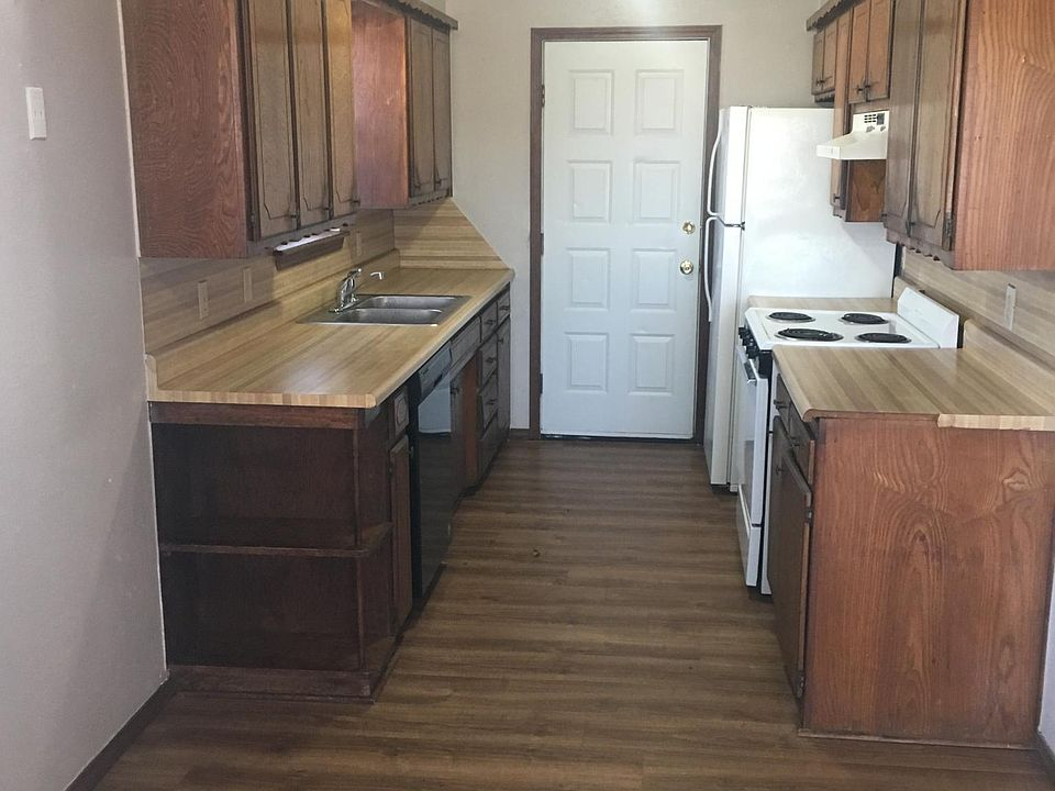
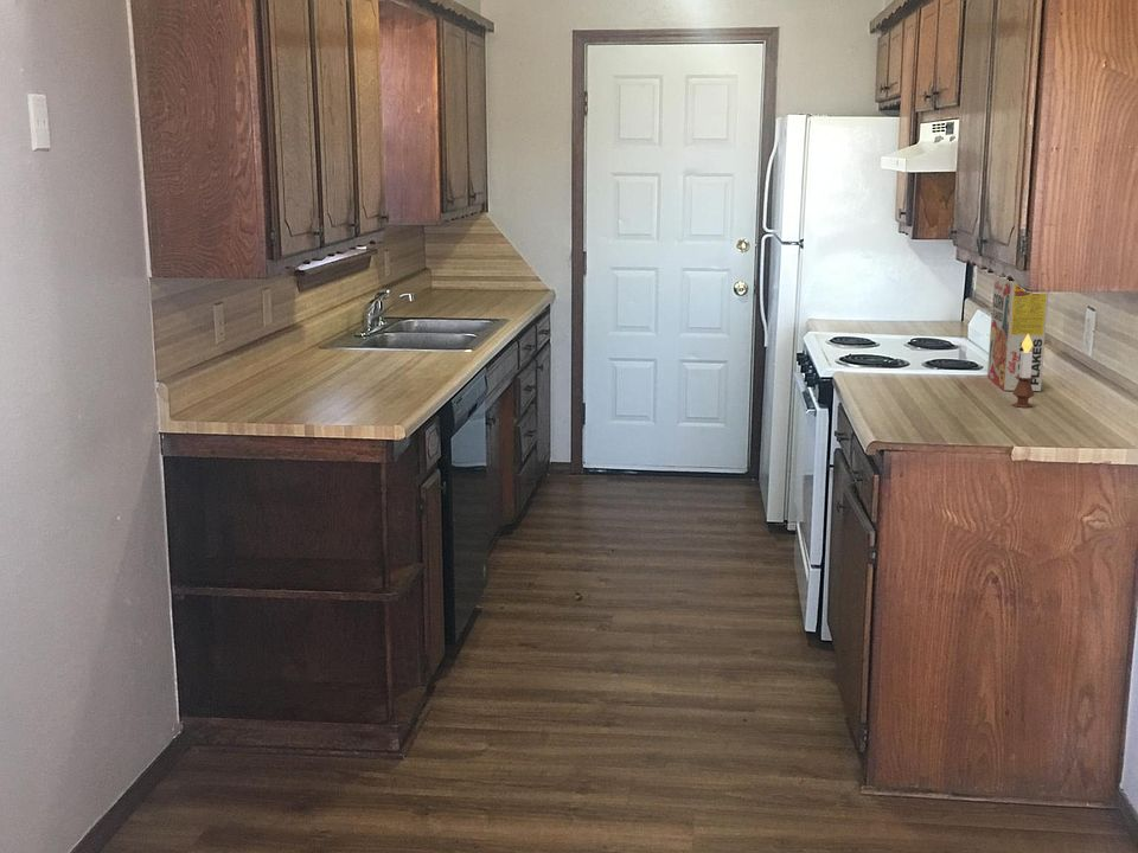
+ cereal box [986,275,1049,392]
+ candle [1011,334,1035,409]
